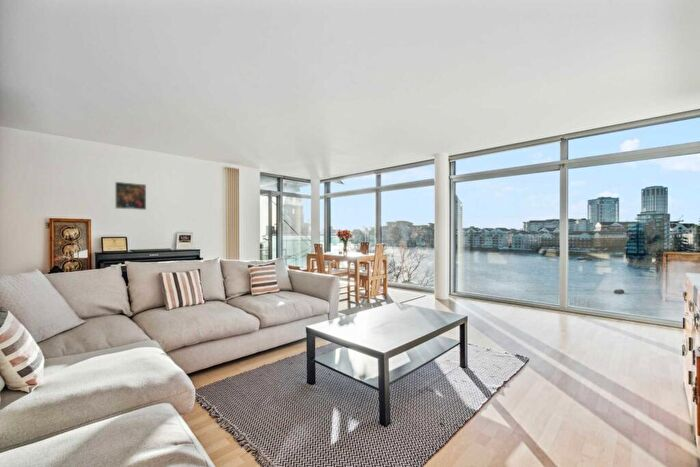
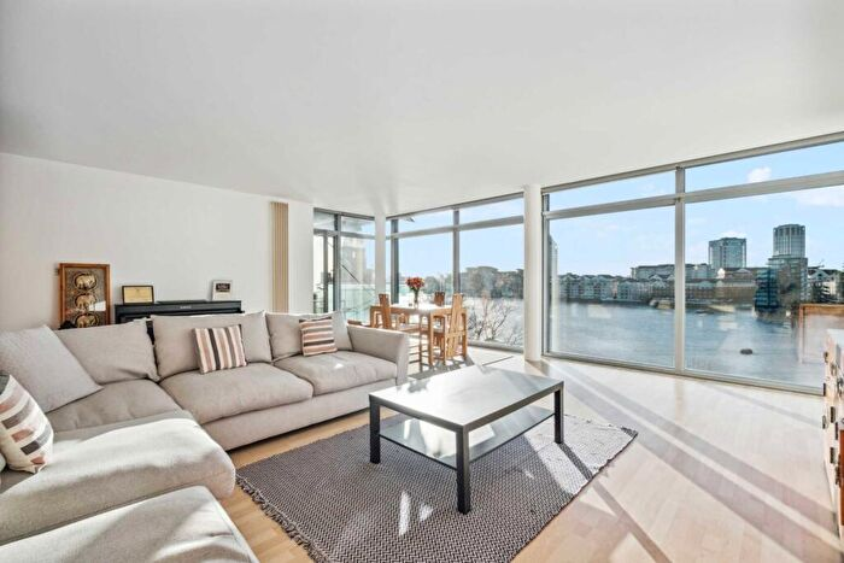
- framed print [114,181,147,211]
